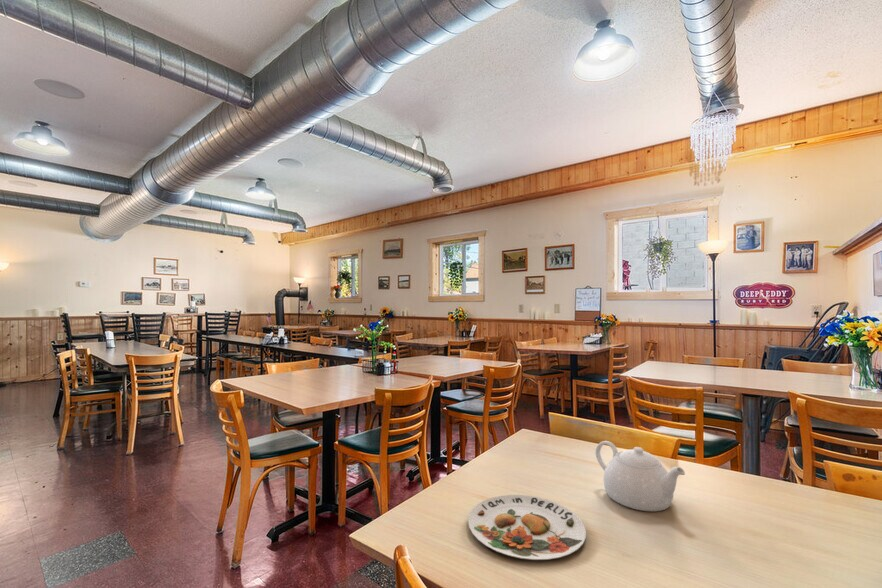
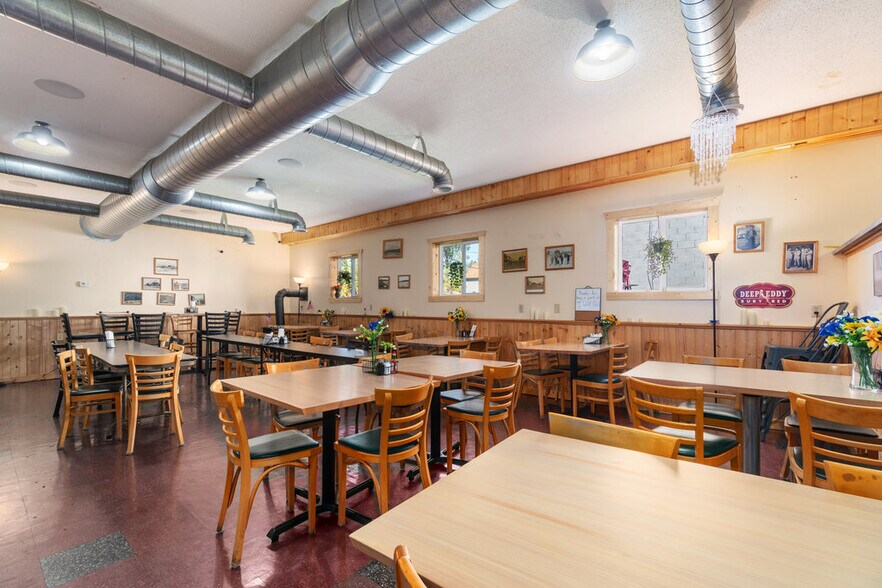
- plate [467,494,587,561]
- teapot [595,440,686,512]
